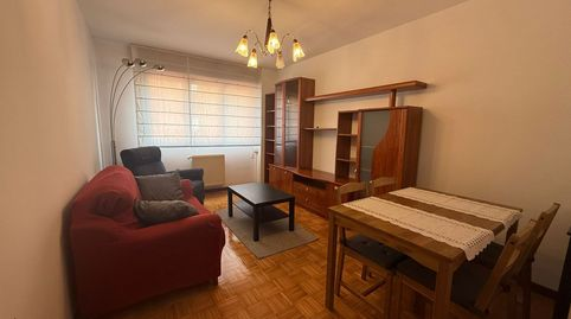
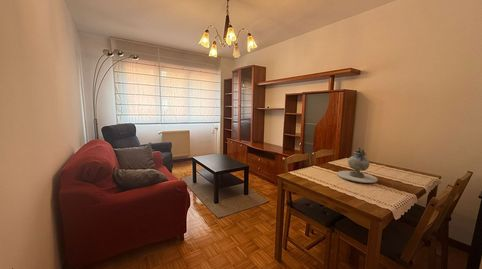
+ decorative vase [336,146,379,184]
